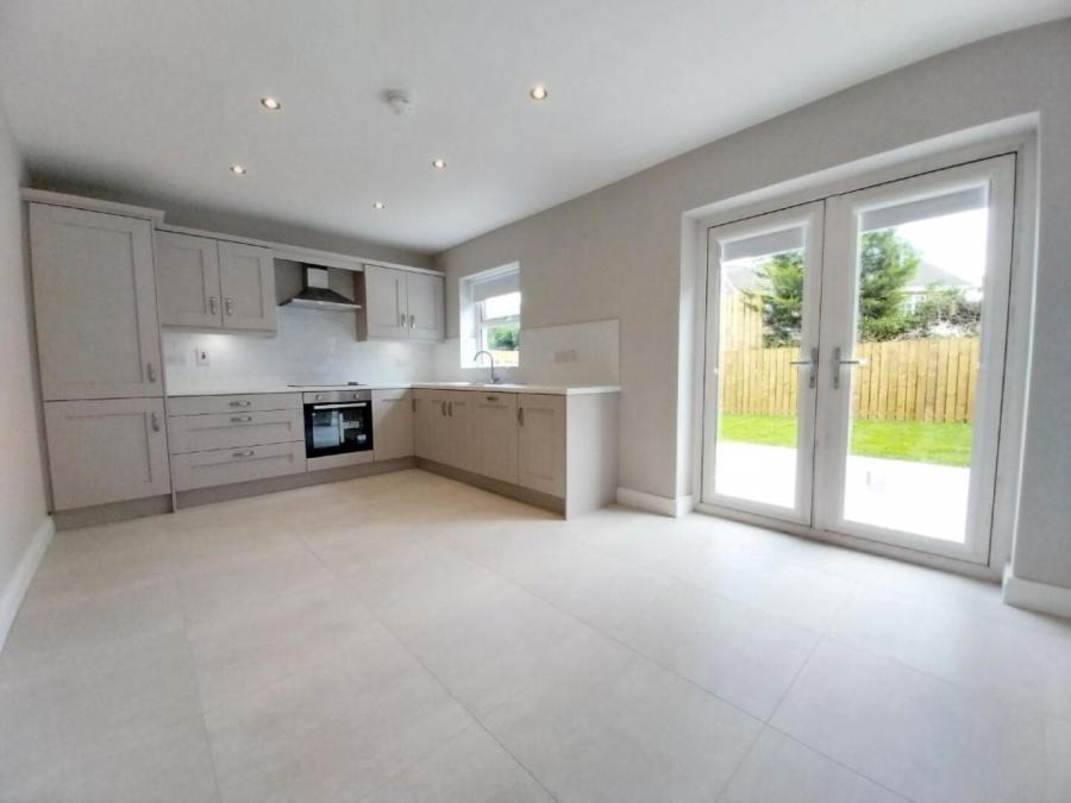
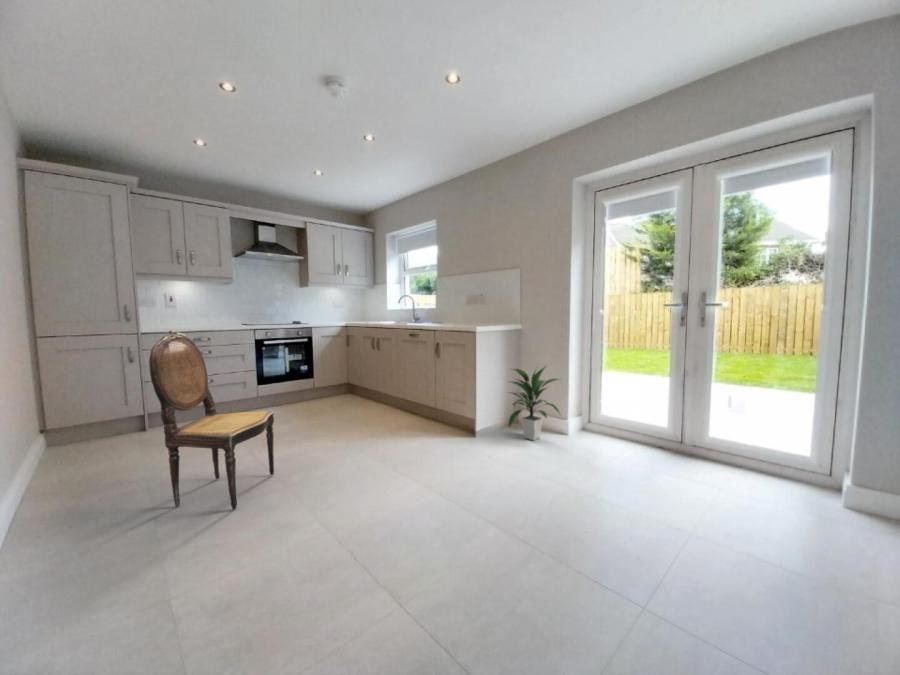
+ indoor plant [505,364,563,441]
+ dining chair [148,329,275,511]
